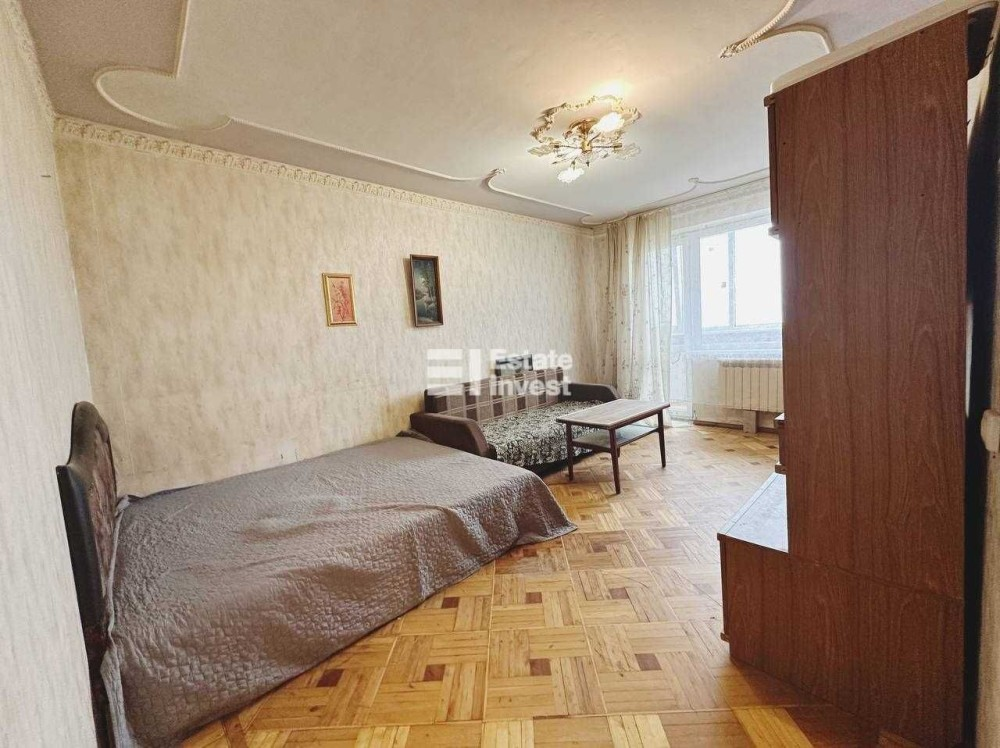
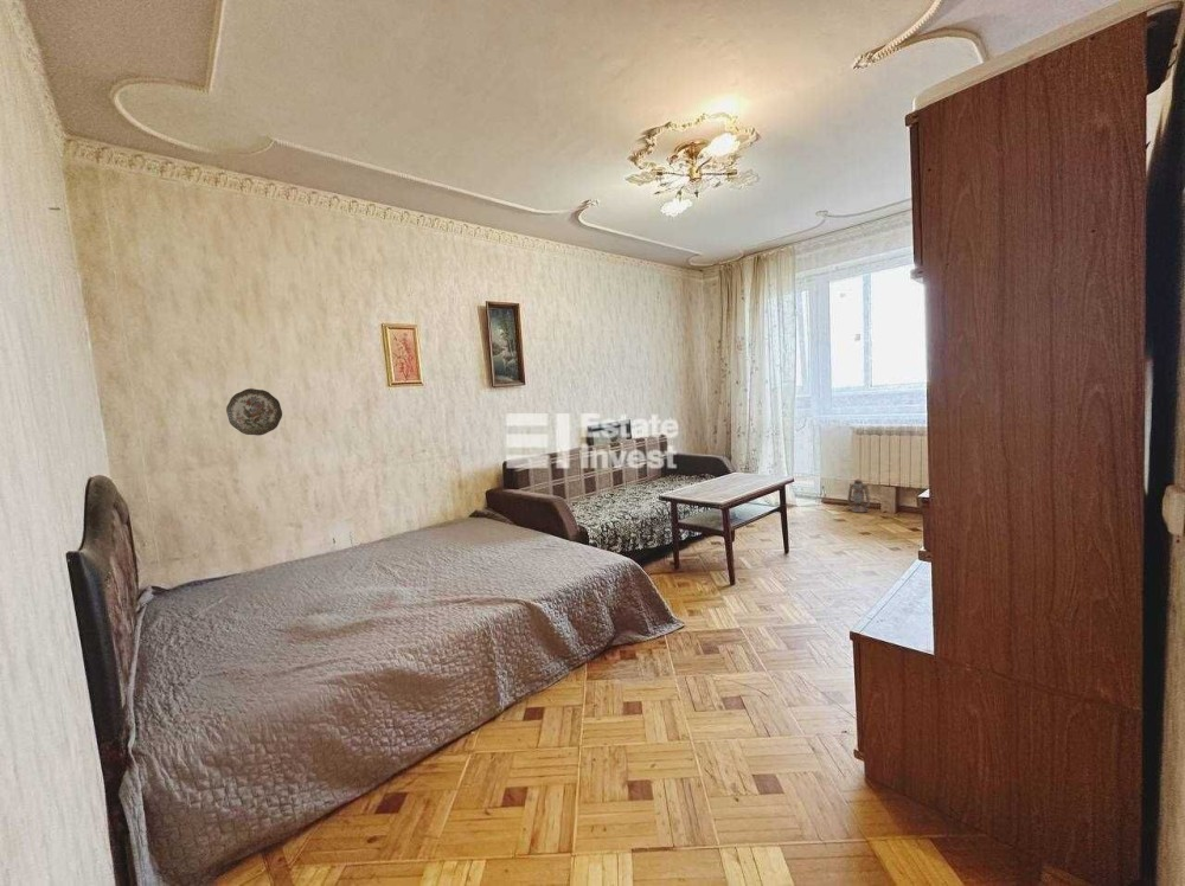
+ decorative plate [225,387,283,437]
+ lantern [846,477,871,513]
